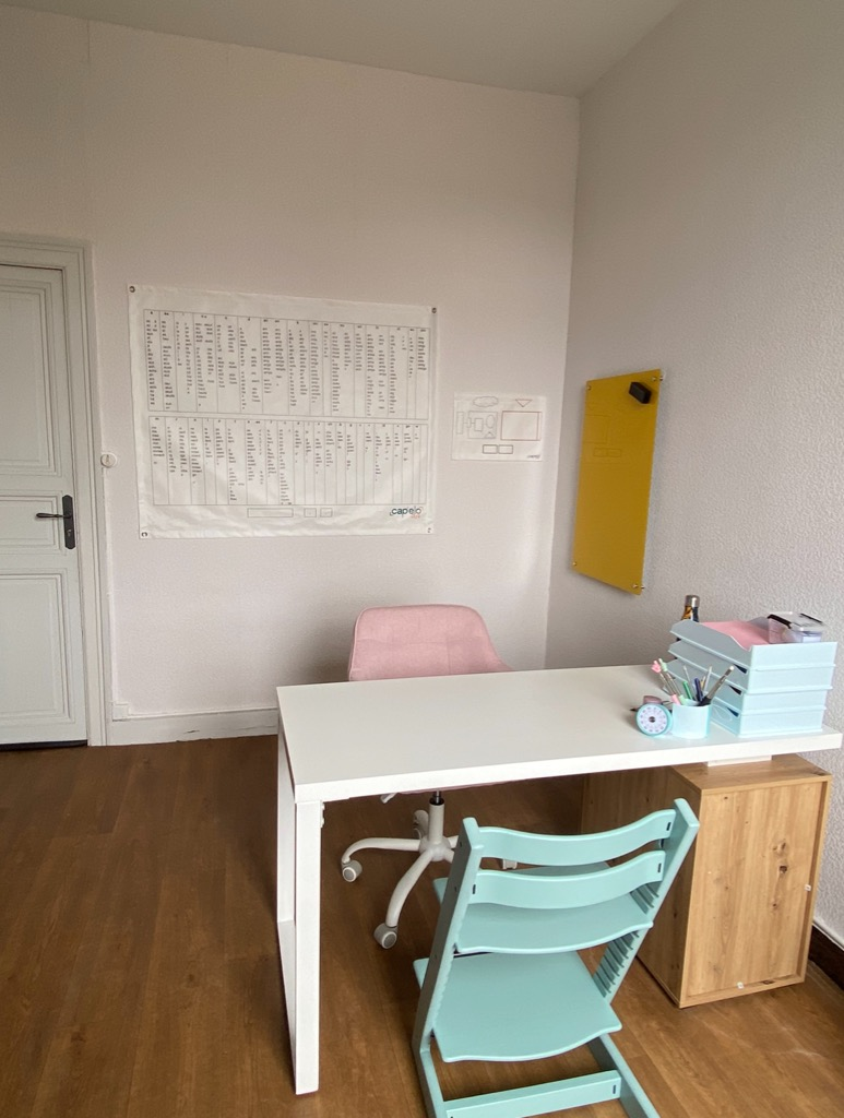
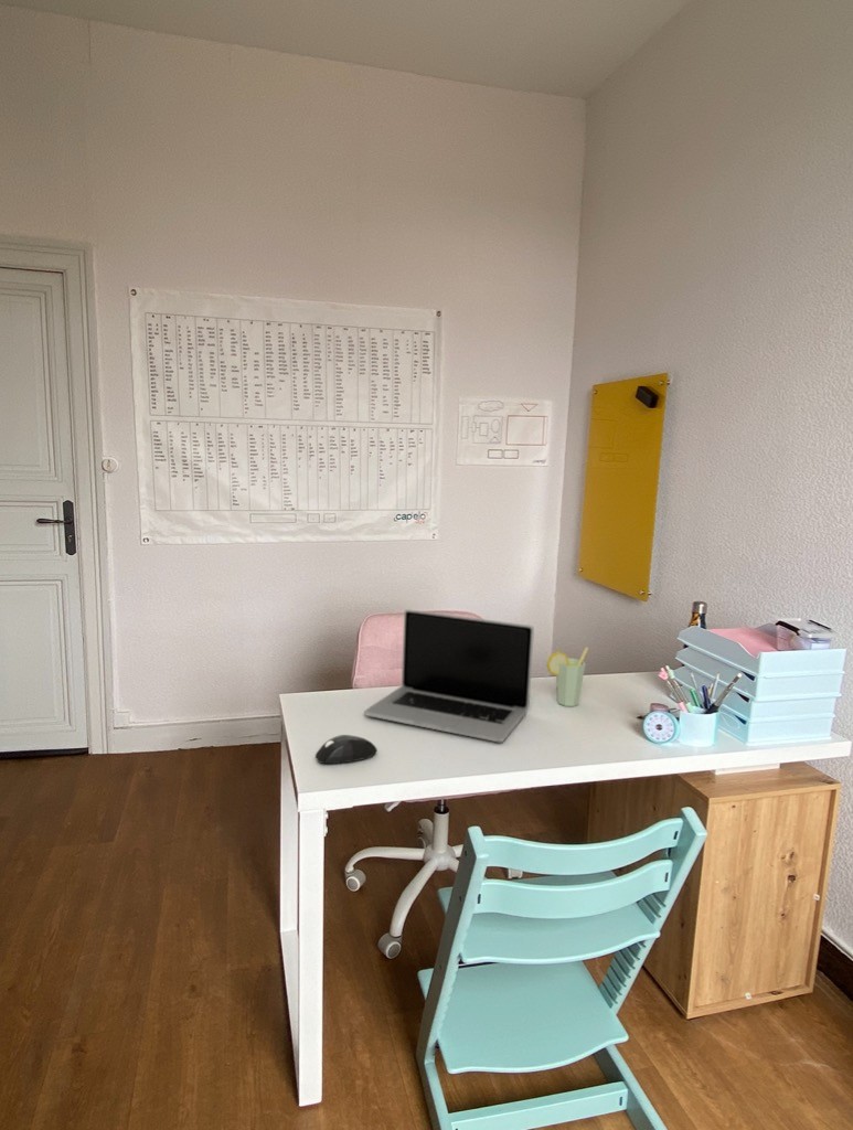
+ mouse [314,734,378,765]
+ cup [545,647,590,707]
+ laptop [363,608,535,743]
